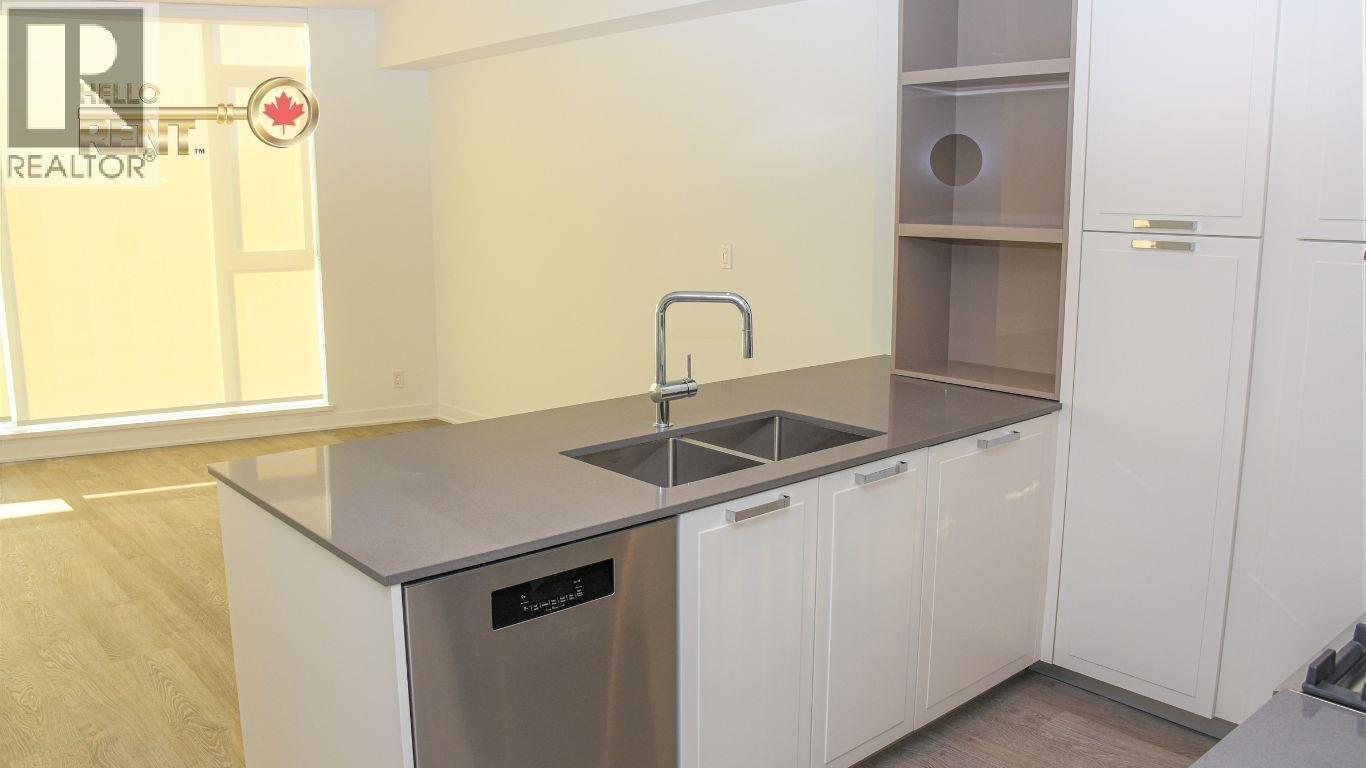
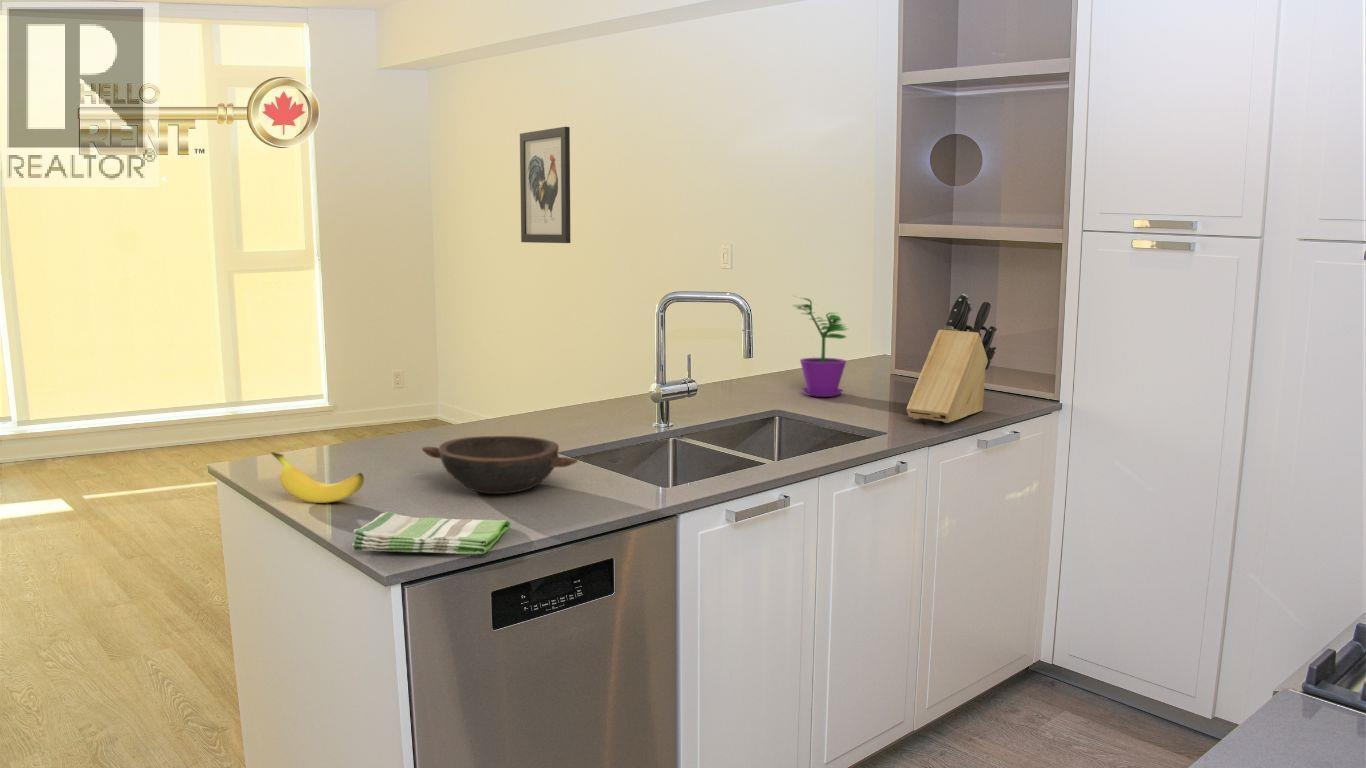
+ dish towel [351,511,511,555]
+ flower pot [792,293,849,398]
+ knife block [906,293,998,424]
+ bowl [421,435,579,495]
+ wall art [519,126,571,244]
+ banana [270,451,365,504]
